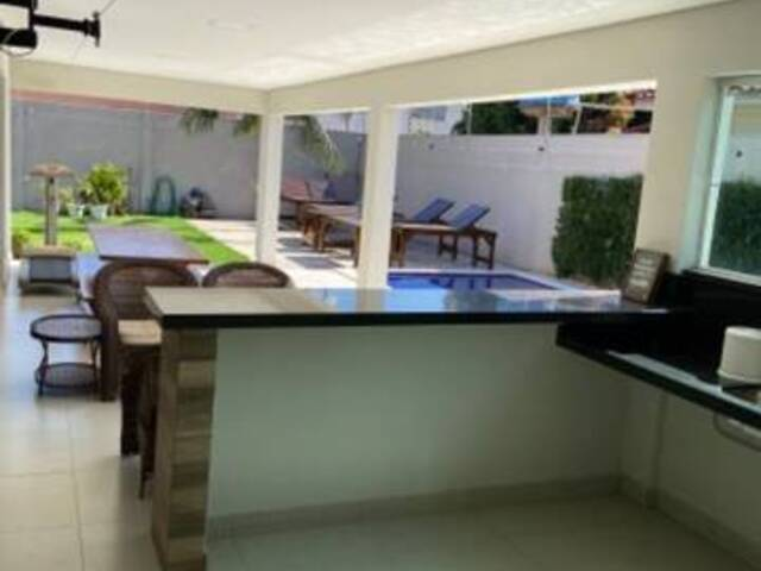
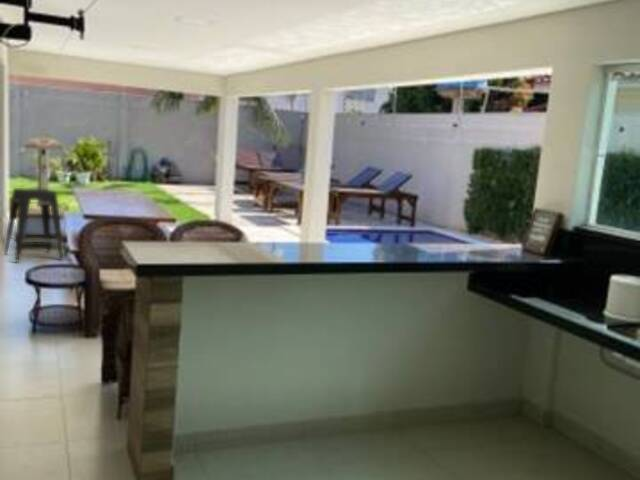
+ stool [3,187,64,263]
